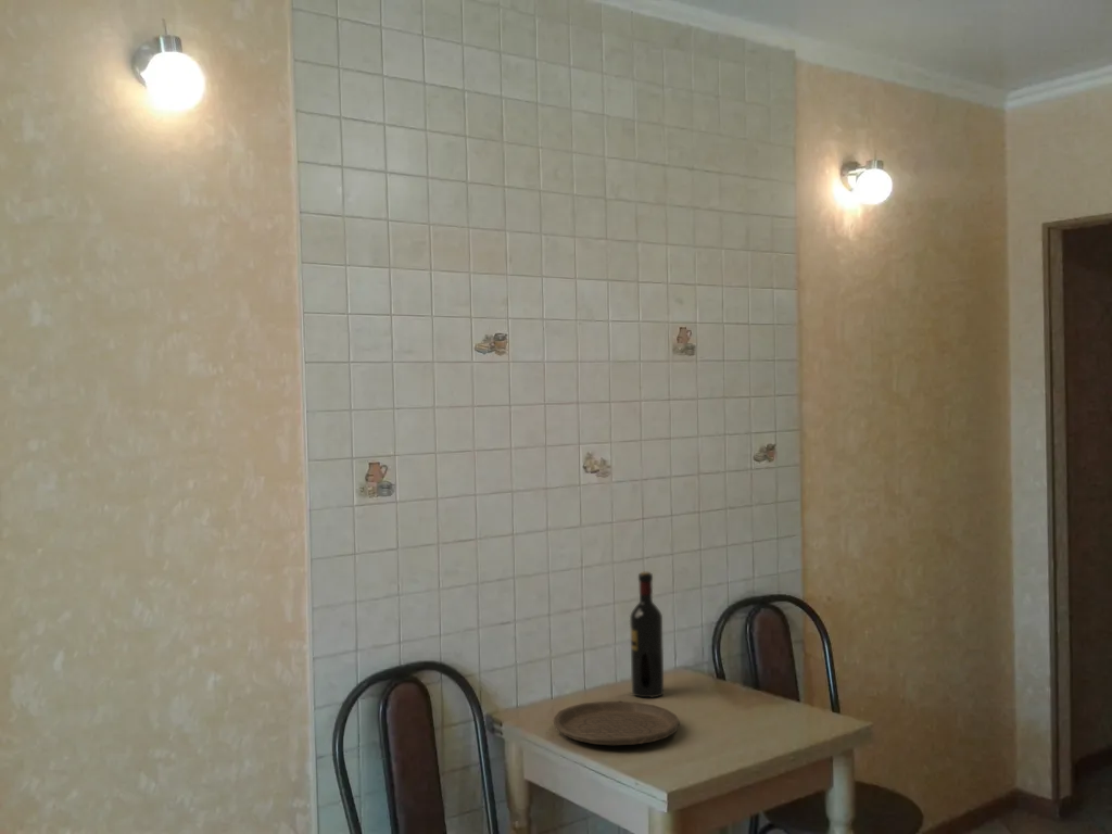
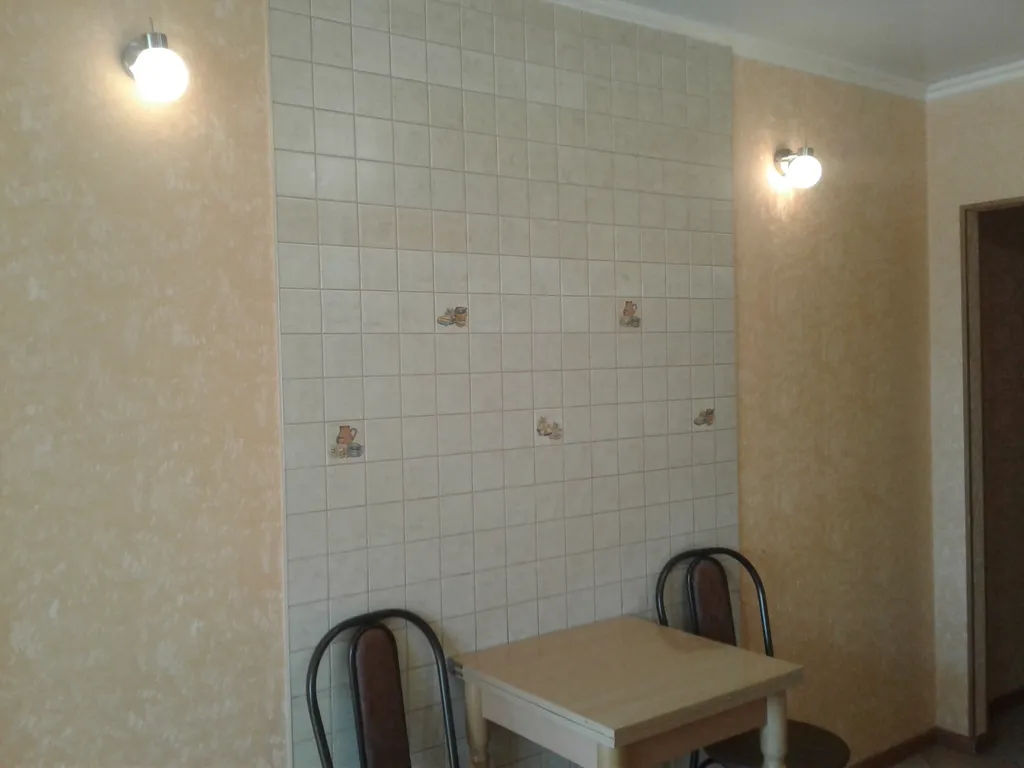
- plate [553,700,681,746]
- wine bottle [629,571,665,698]
